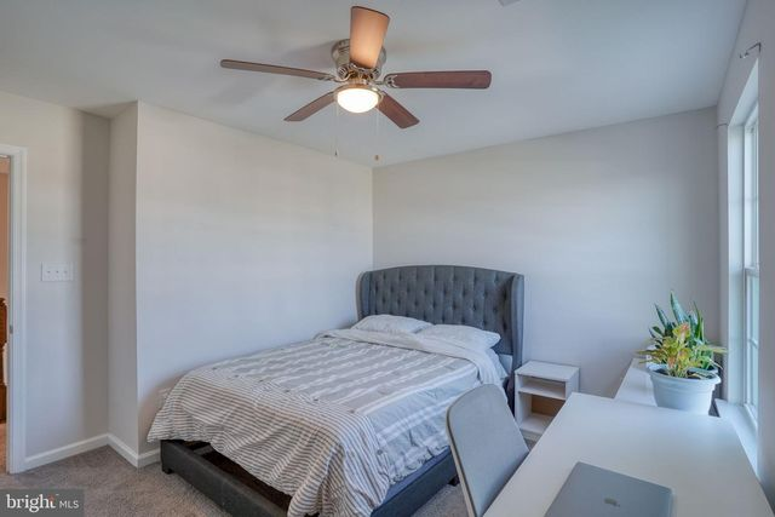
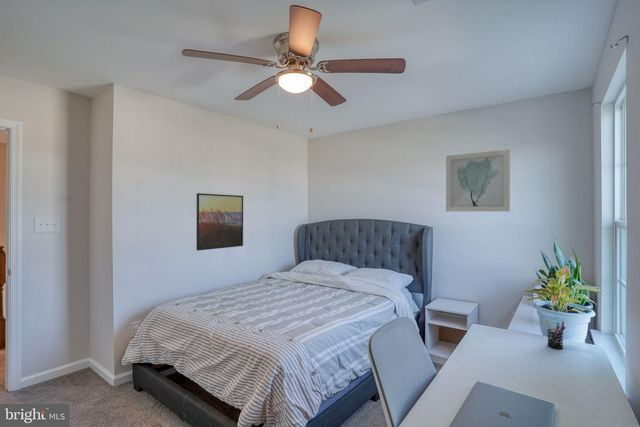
+ wall art [445,148,511,213]
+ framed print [195,192,244,251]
+ pen holder [544,319,566,350]
